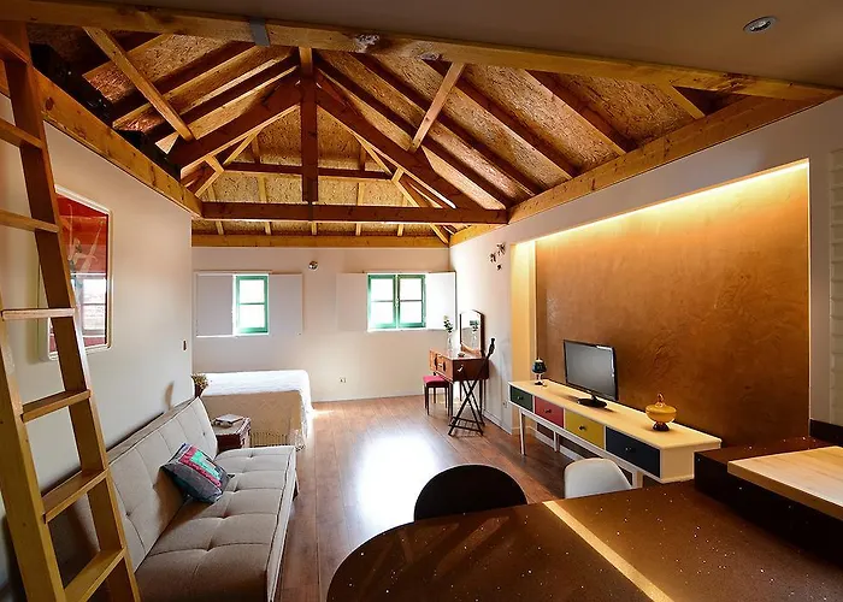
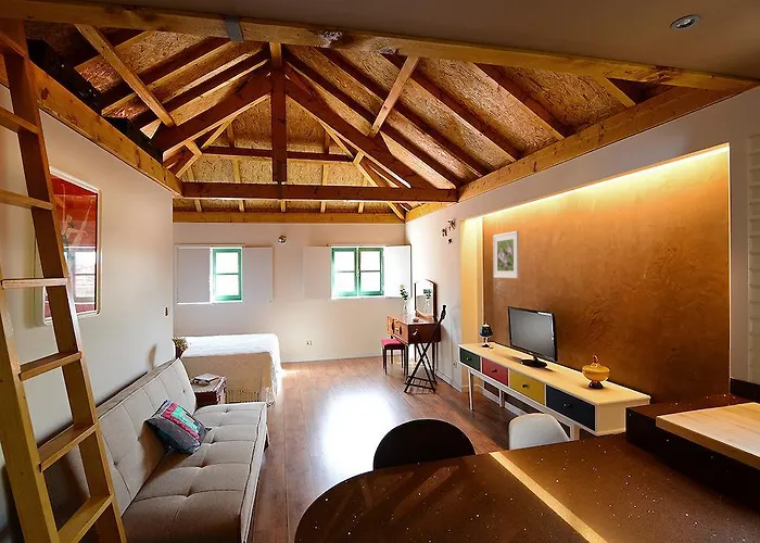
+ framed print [492,230,520,279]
